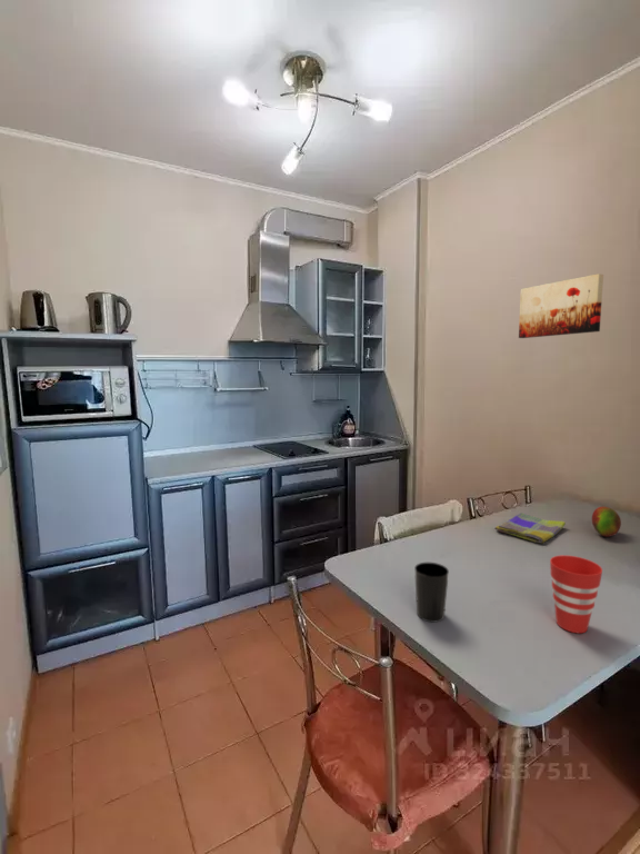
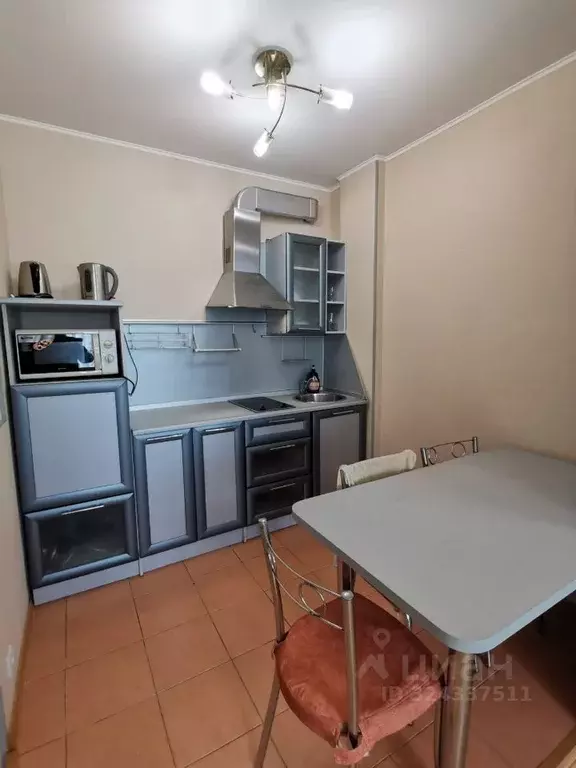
- dish towel [493,512,567,545]
- fruit [591,506,622,537]
- cup [549,554,603,634]
- wall art [518,272,604,339]
- cup [413,562,450,624]
